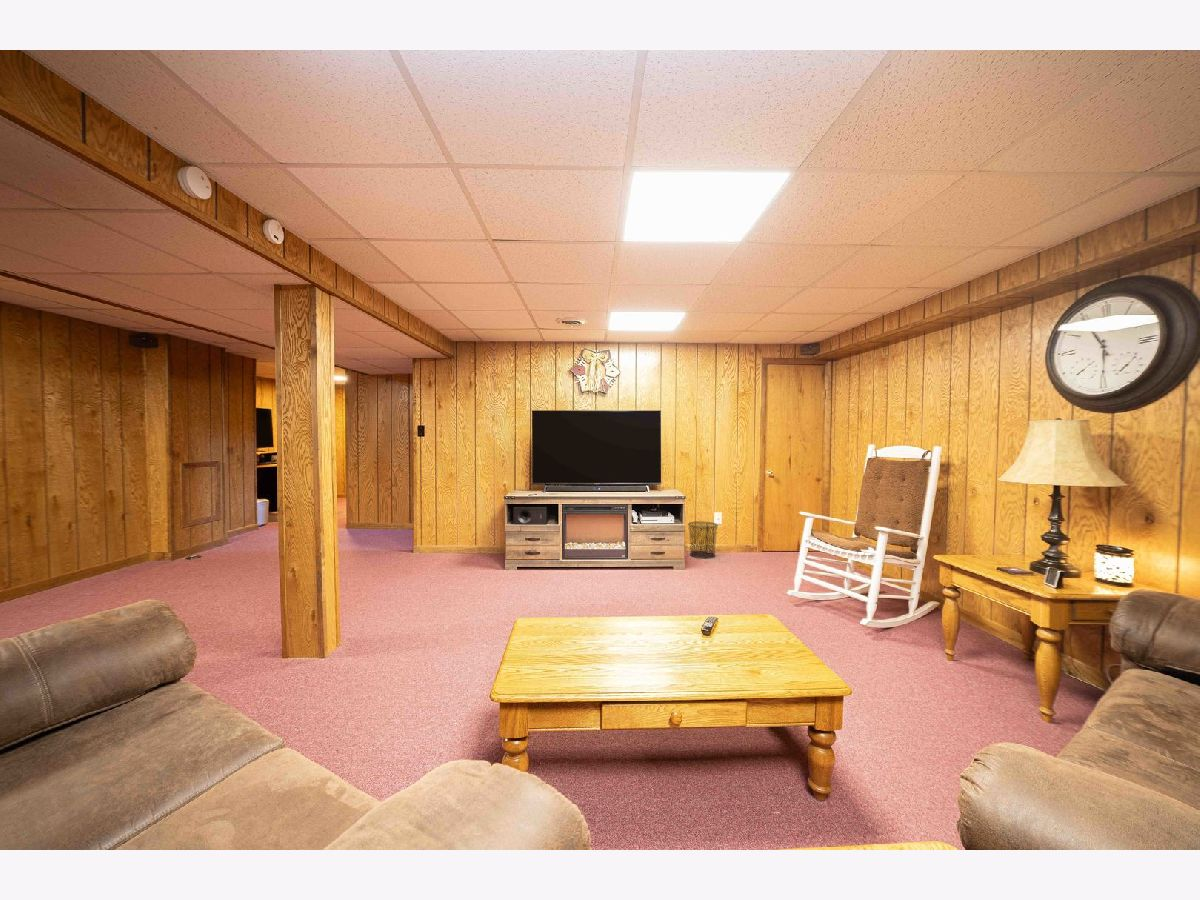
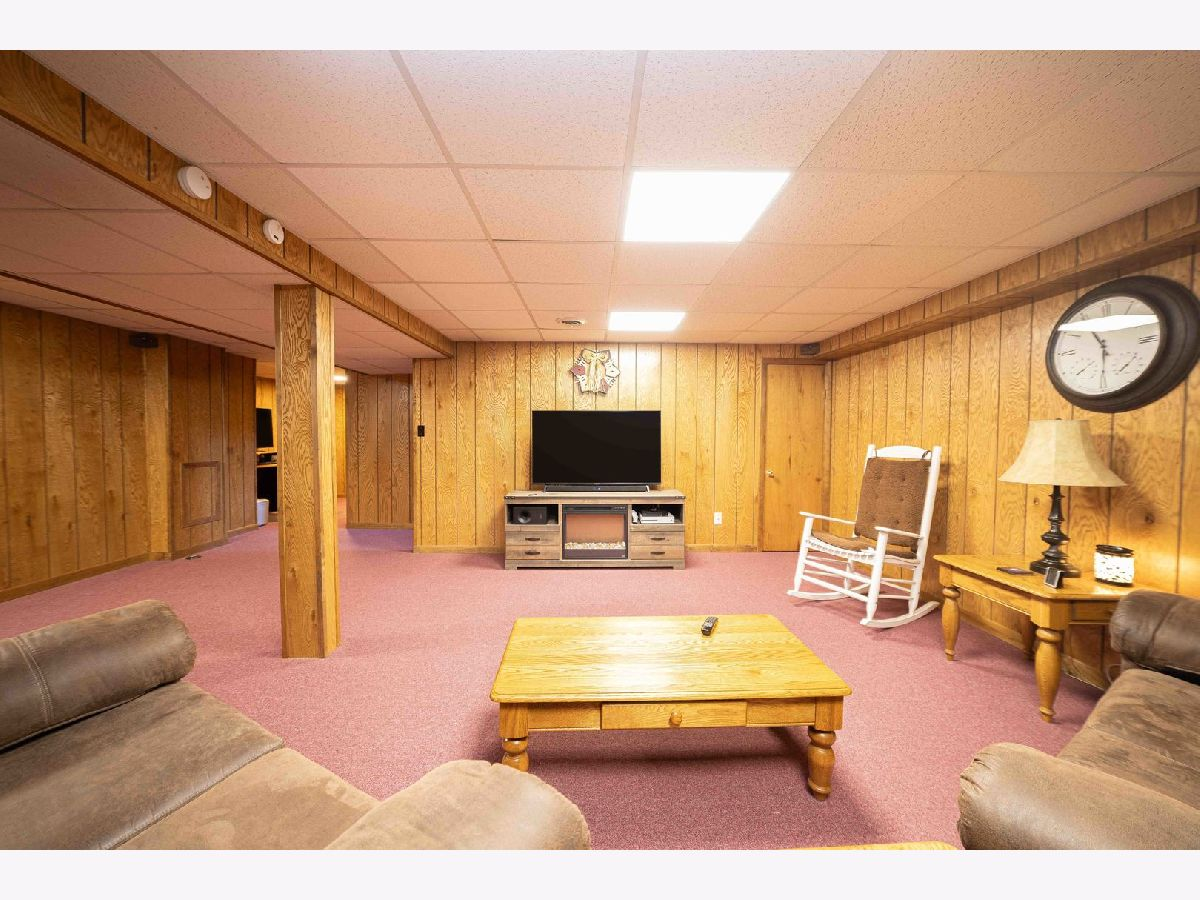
- waste bin [687,520,719,559]
